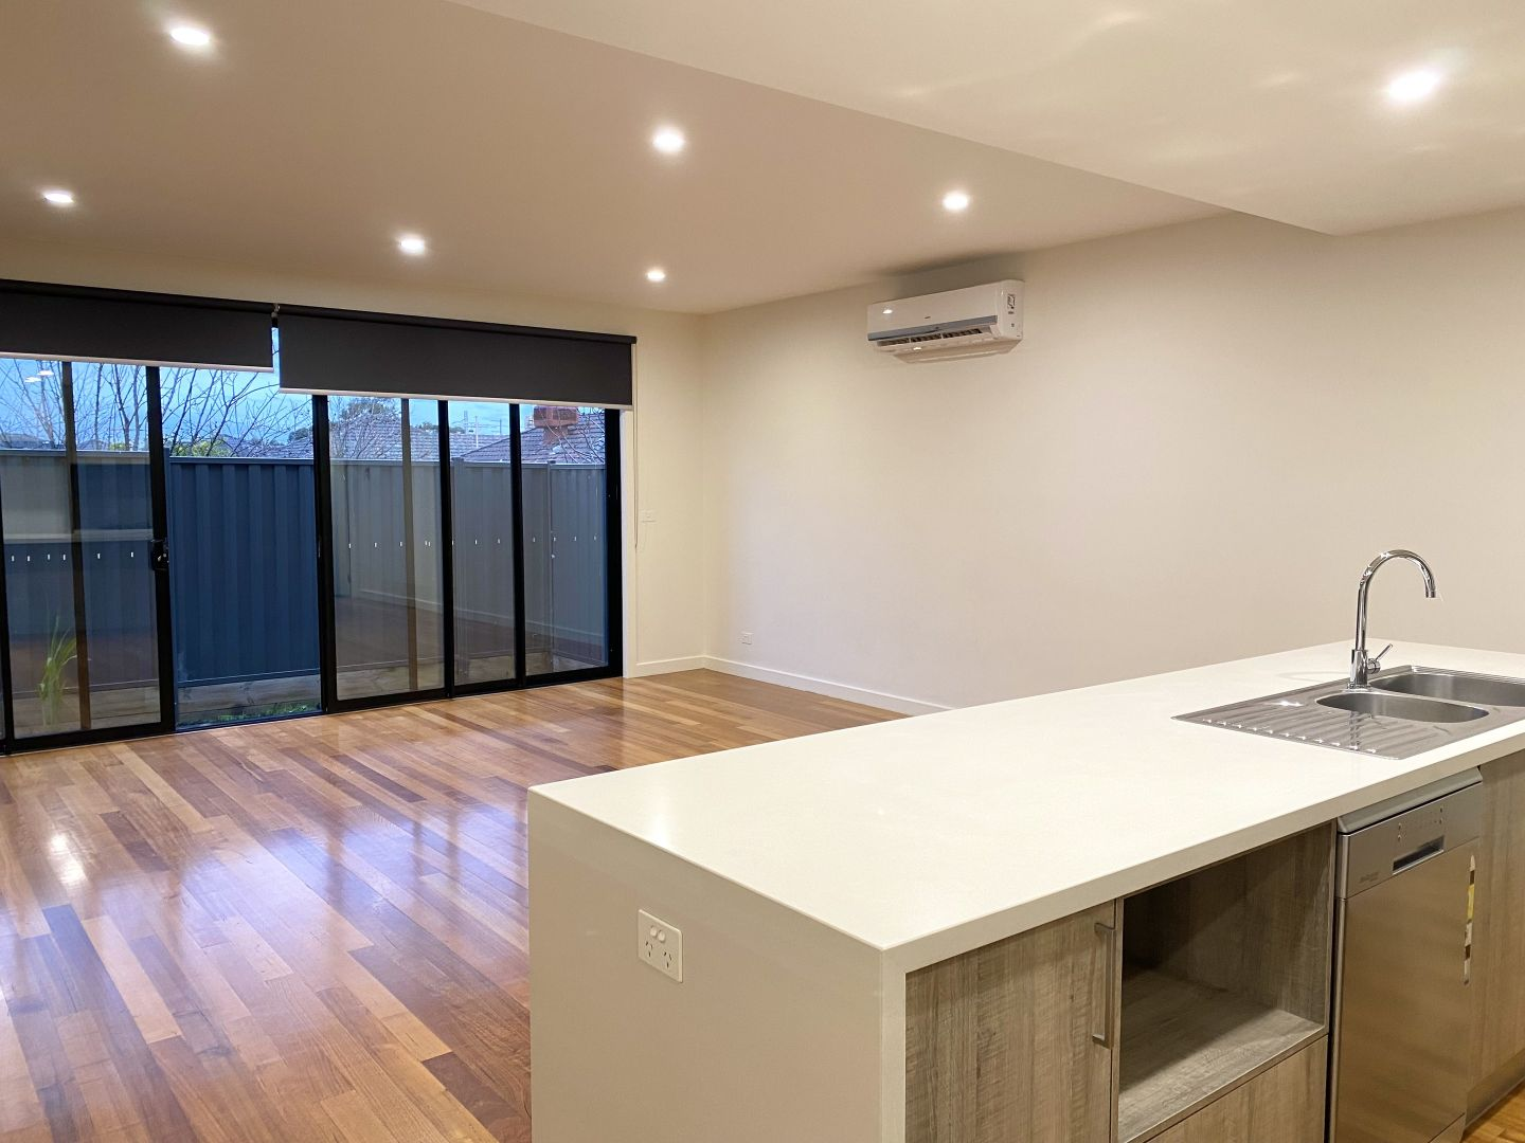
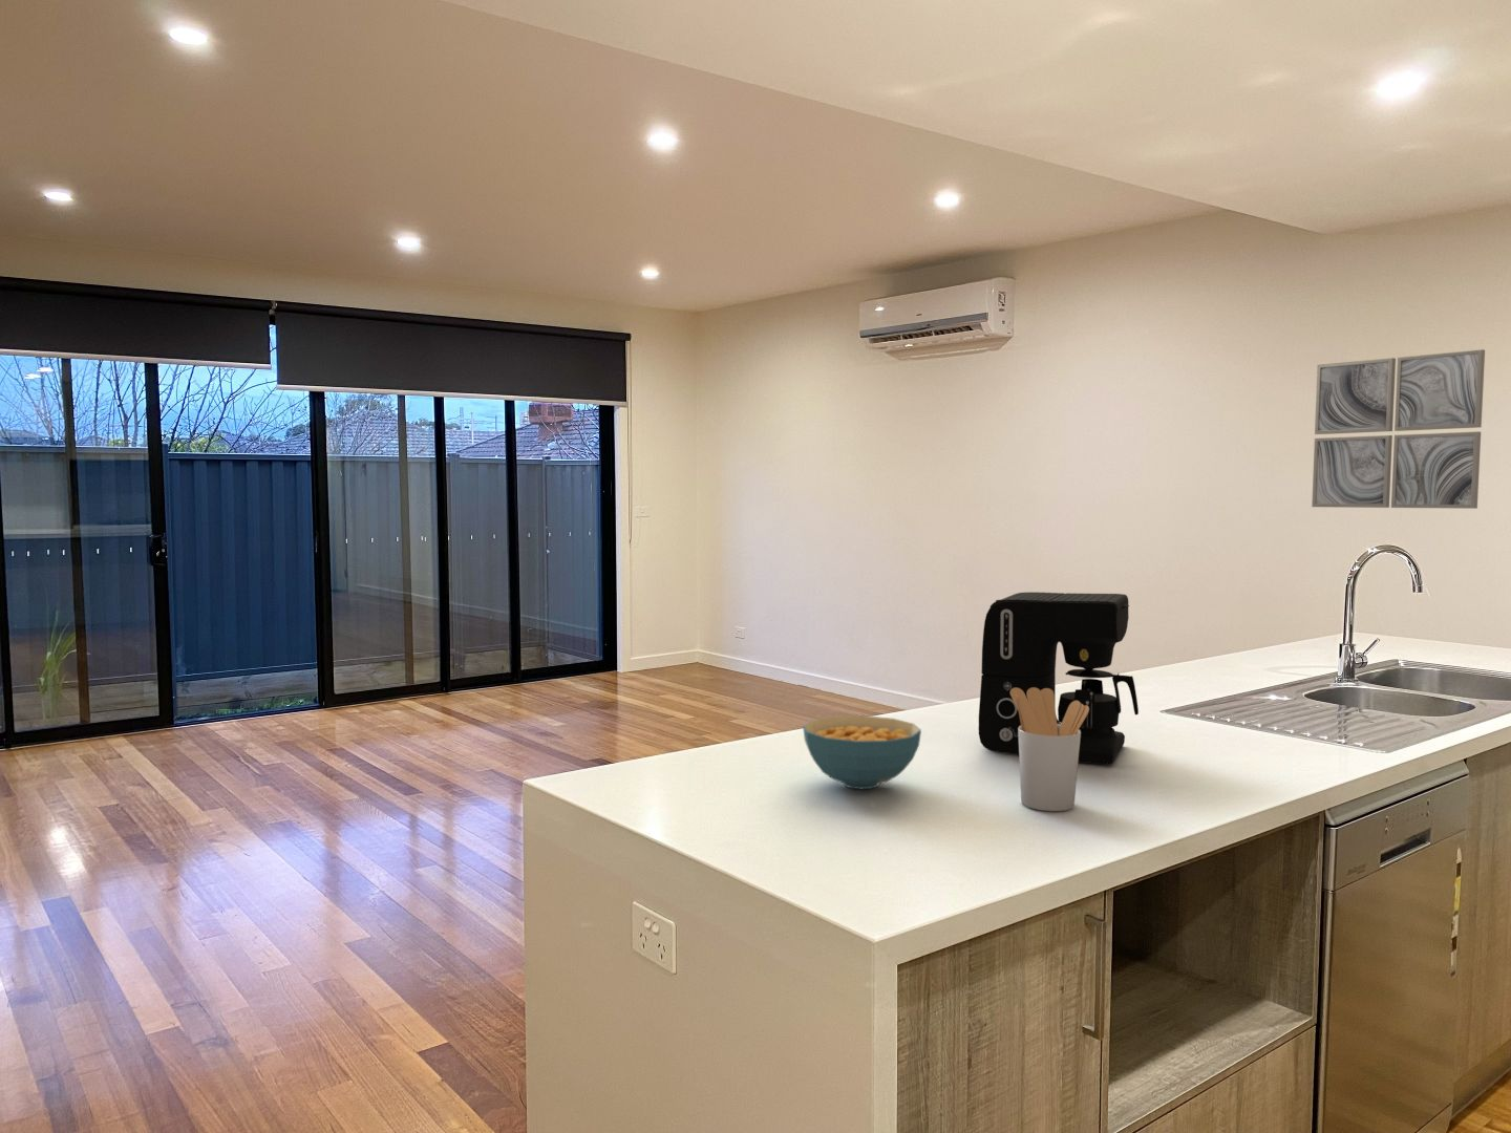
+ coffee maker [978,590,1140,765]
+ cereal bowl [802,714,922,790]
+ utensil holder [1010,687,1089,812]
+ wall art [1311,349,1486,509]
